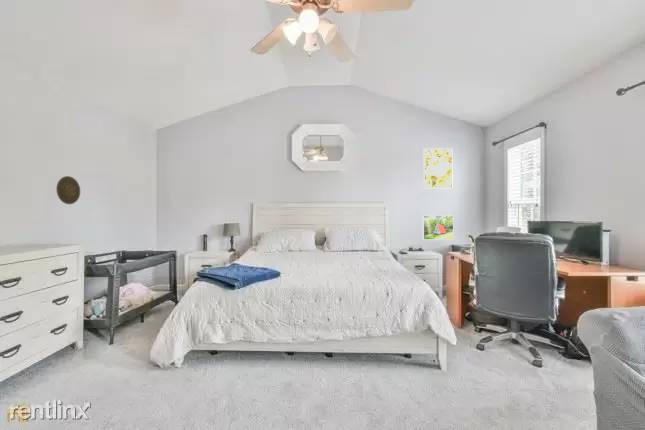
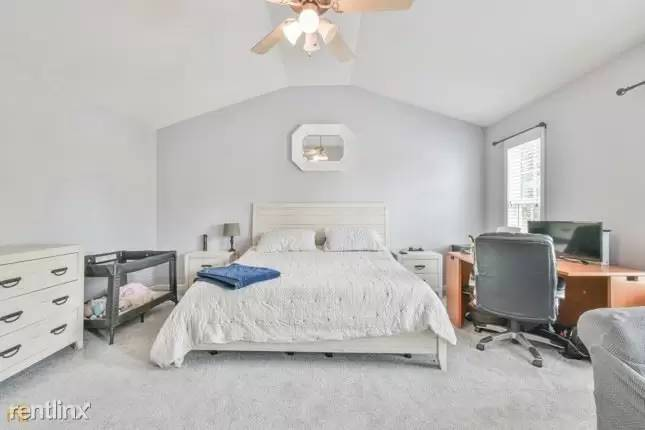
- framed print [422,214,455,241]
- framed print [422,147,453,189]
- decorative plate [55,175,81,205]
